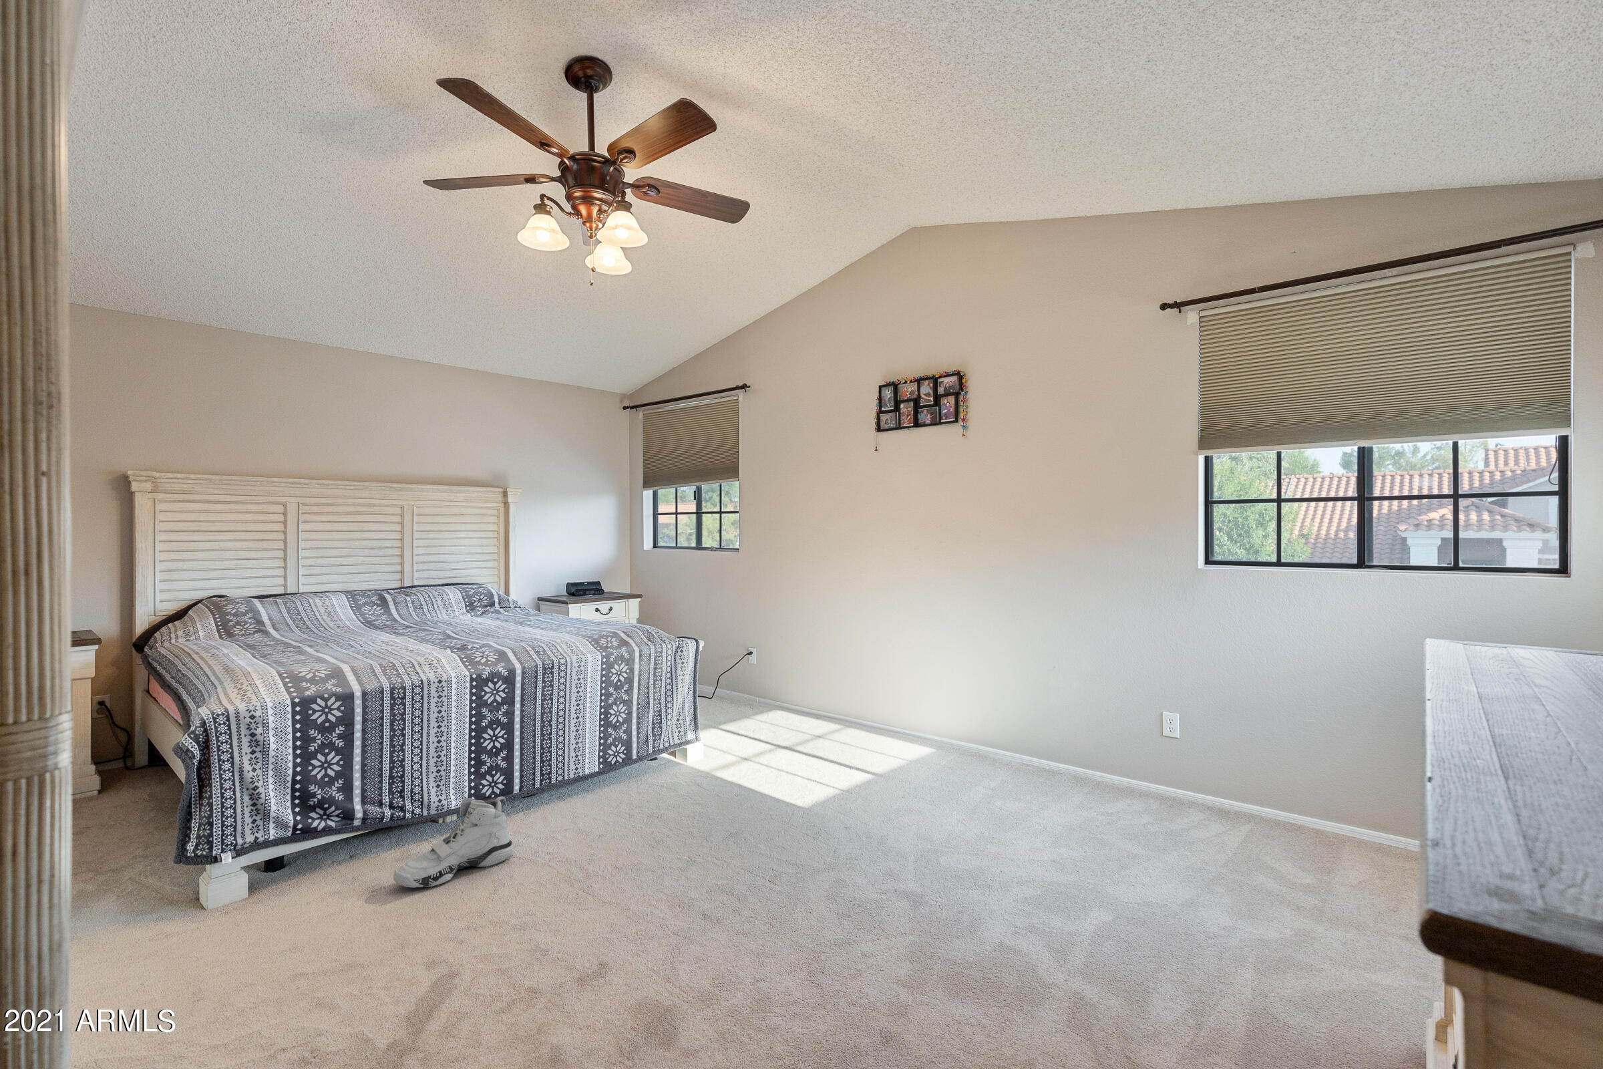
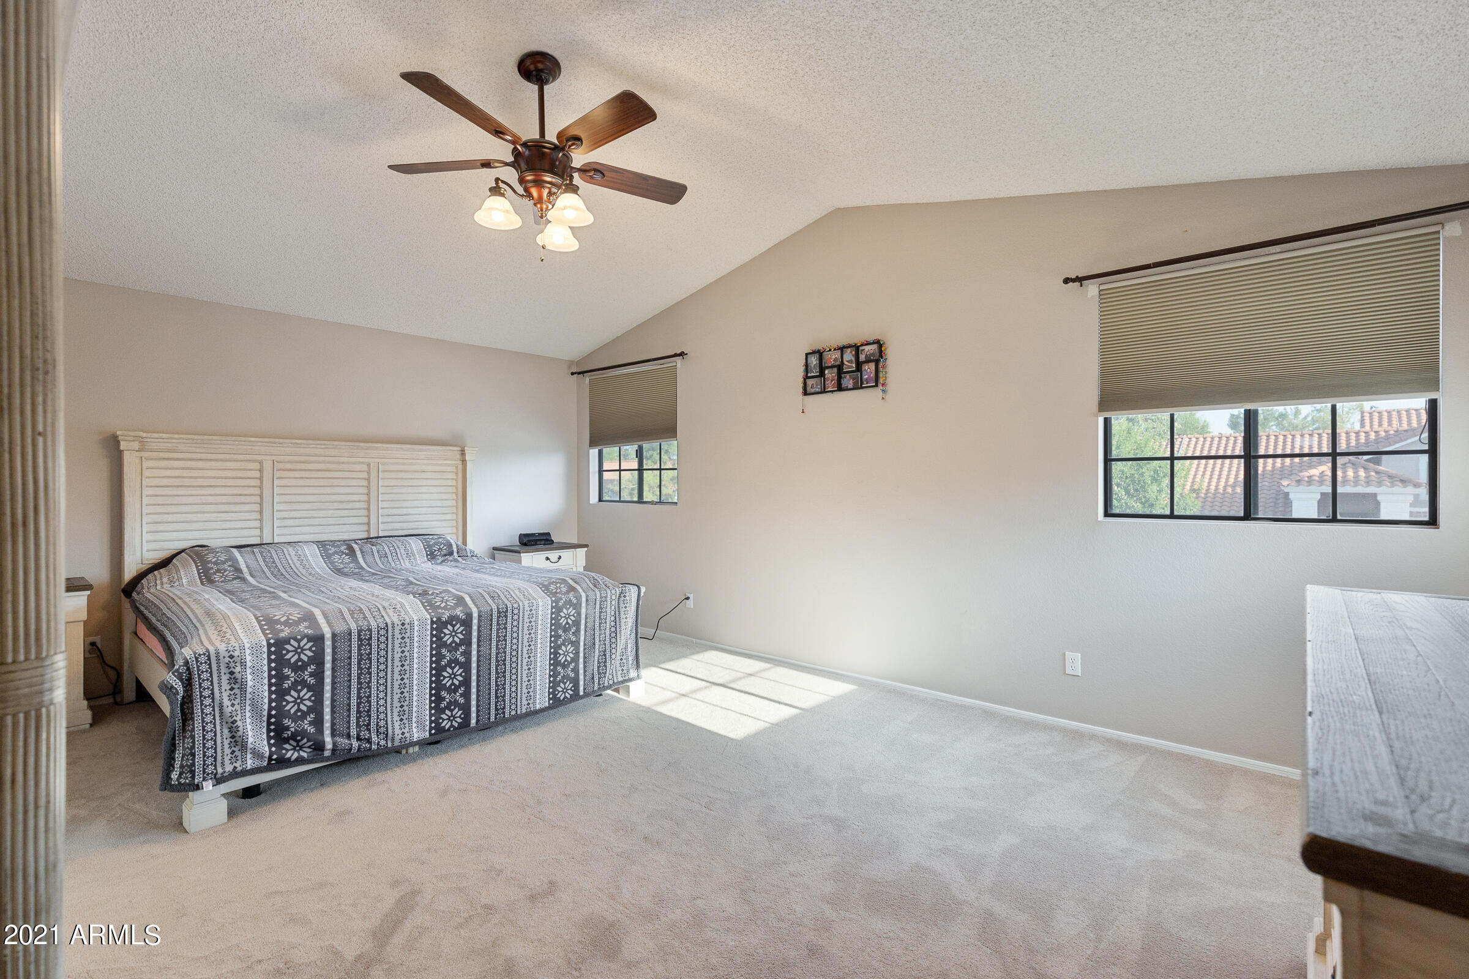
- sneaker [392,796,514,889]
